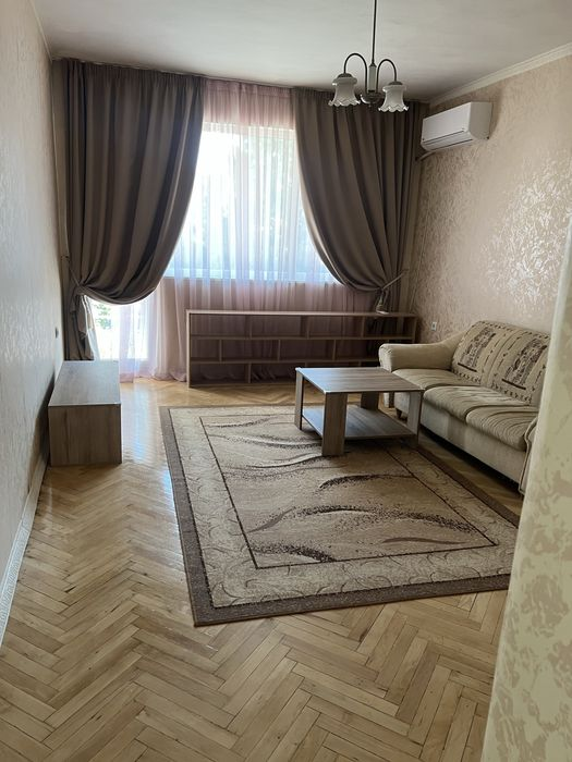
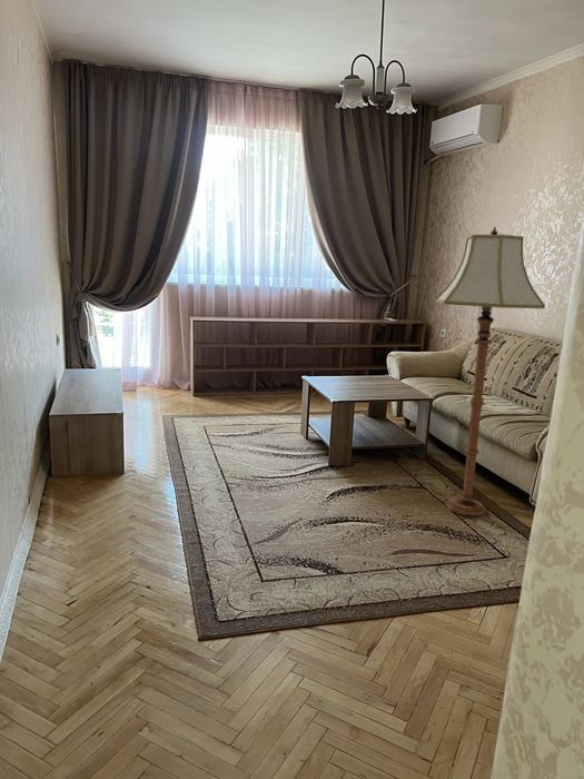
+ floor lamp [435,226,546,516]
